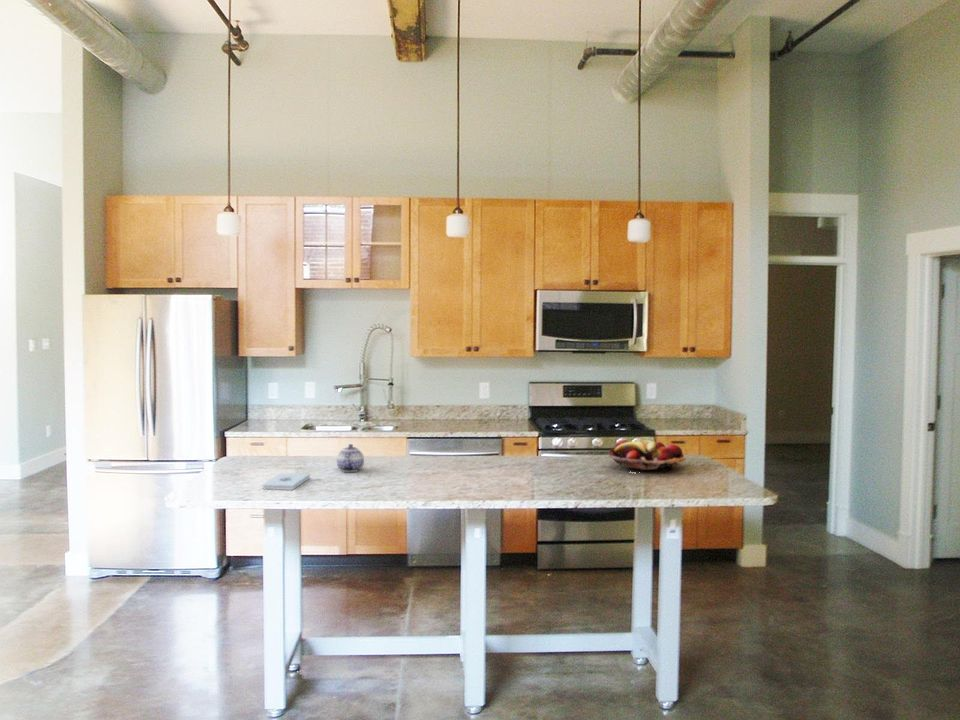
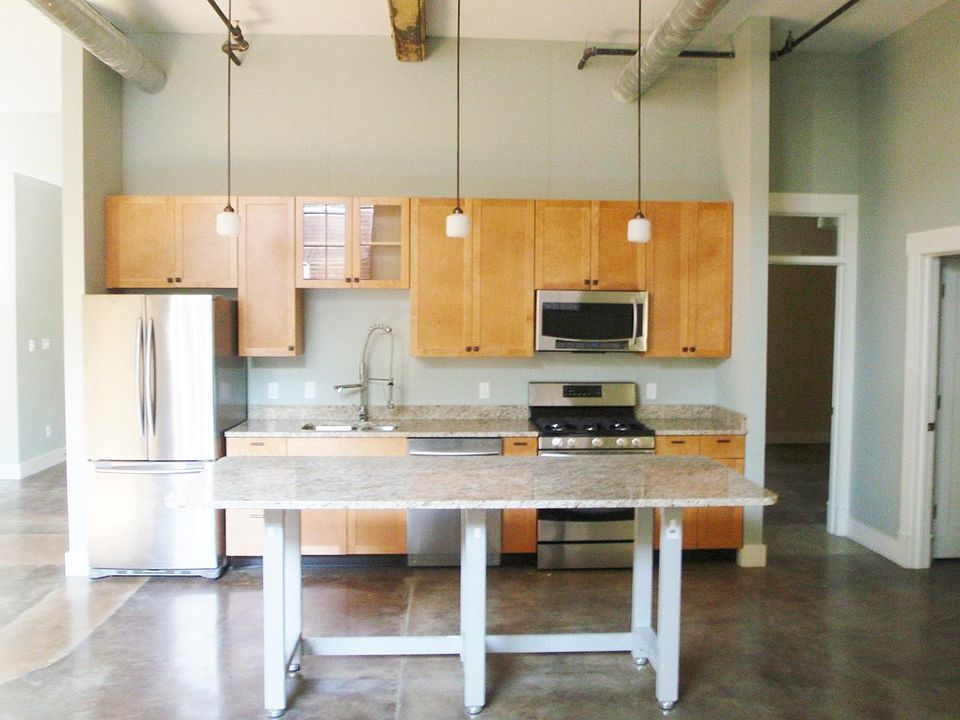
- notepad [261,473,311,491]
- teapot [336,443,365,473]
- fruit basket [608,439,687,474]
